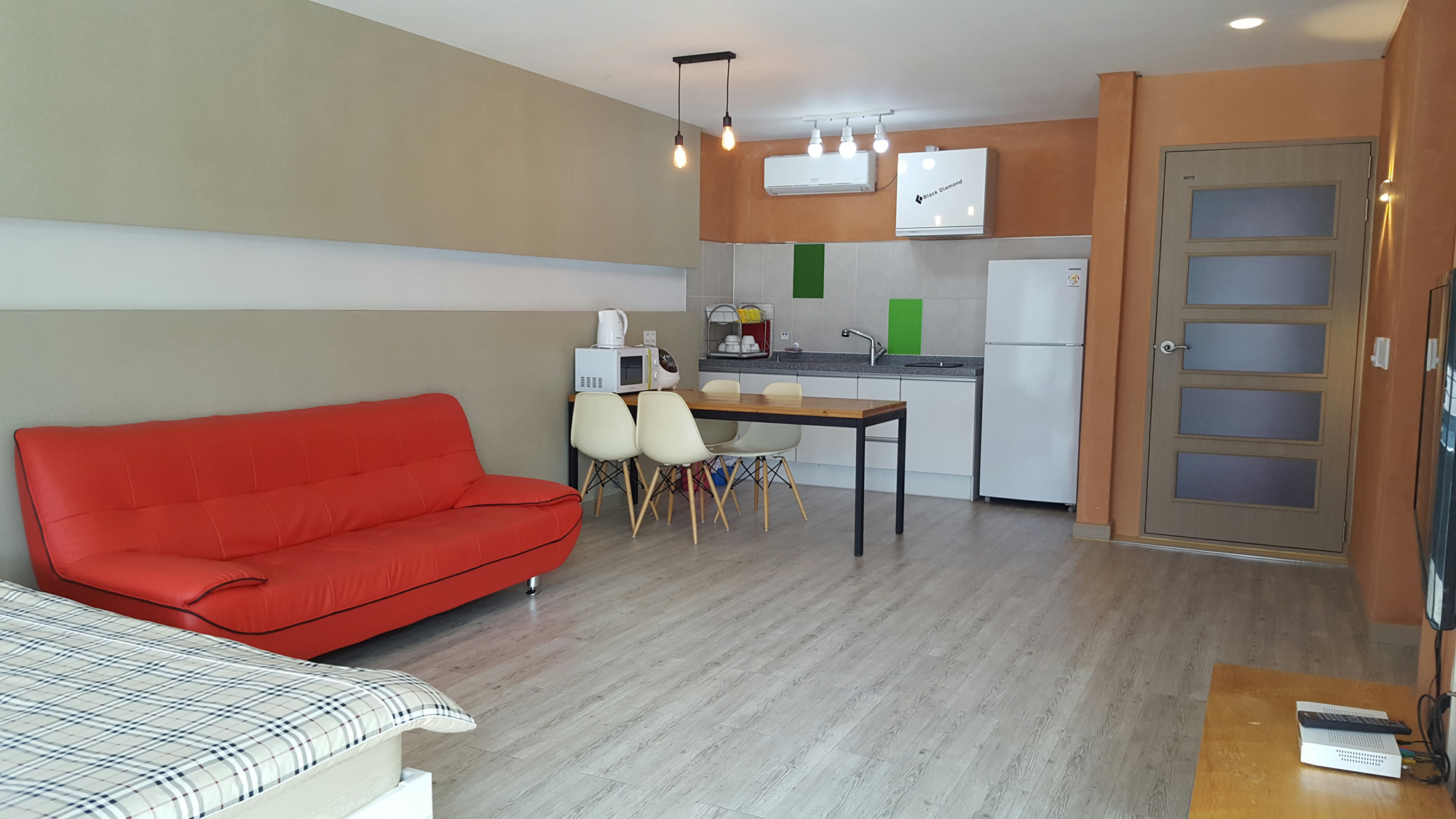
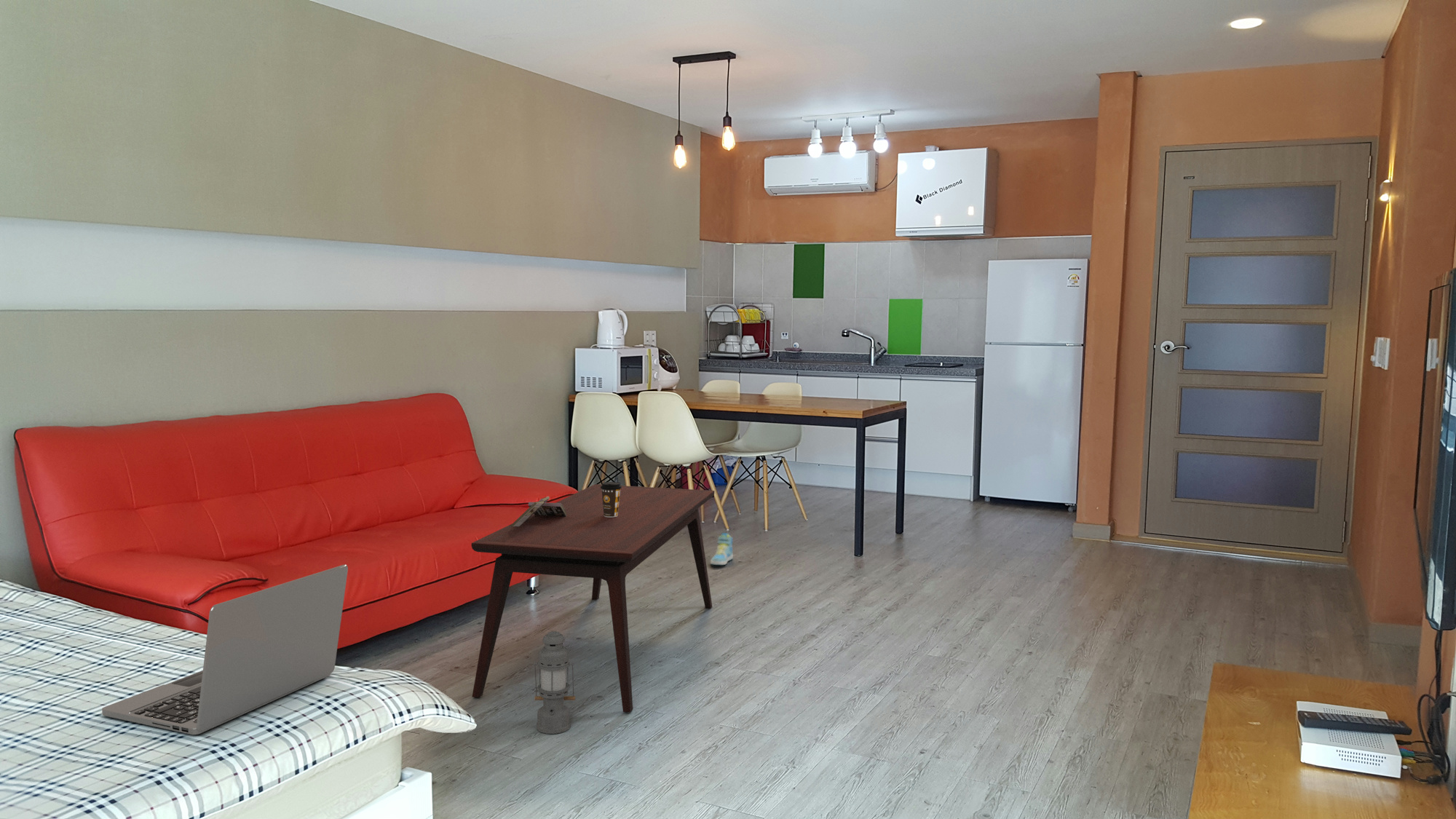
+ lantern [533,630,576,735]
+ coffee cup [601,481,622,517]
+ coffee table [471,483,715,713]
+ laptop [101,564,349,735]
+ paperback book [511,496,566,526]
+ sneaker [710,532,734,566]
